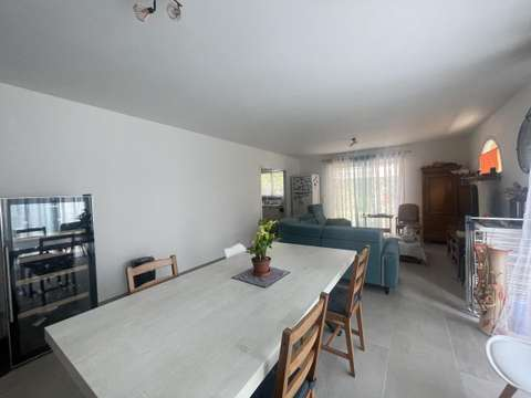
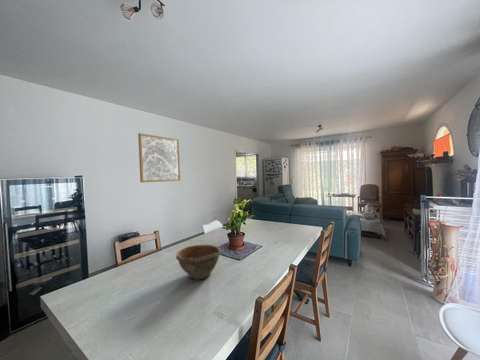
+ wall art [137,132,182,183]
+ bowl [175,244,222,281]
